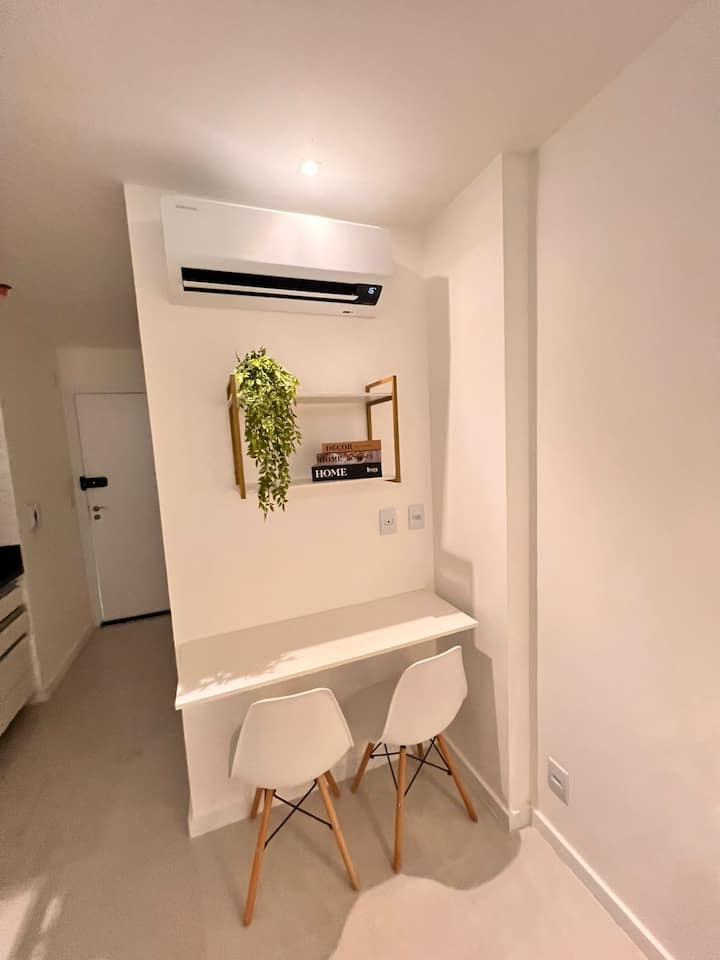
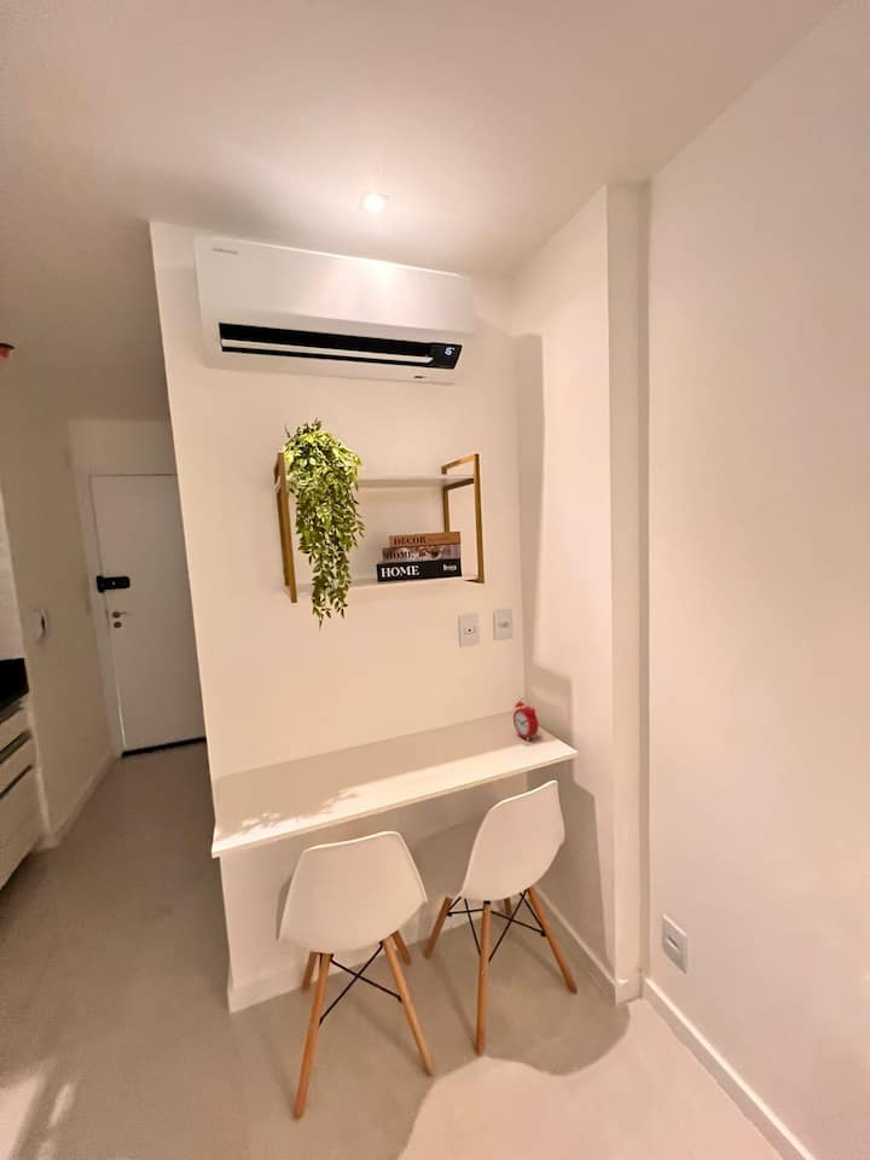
+ alarm clock [512,696,540,742]
